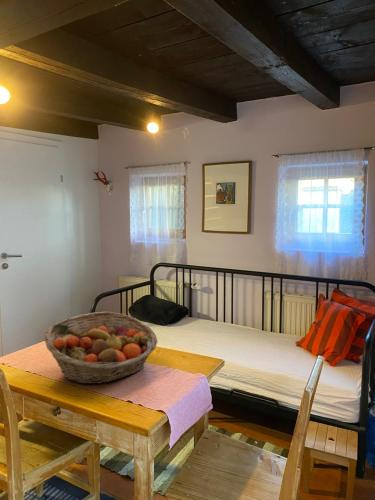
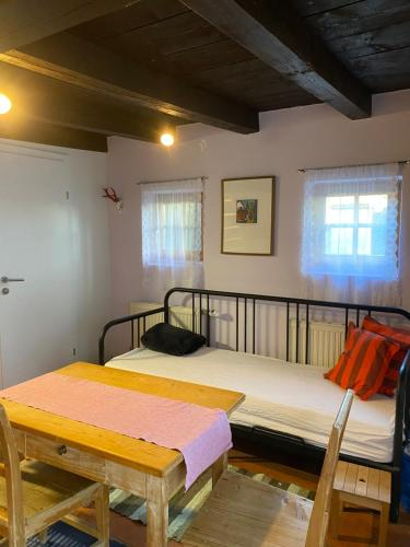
- fruit basket [43,311,159,385]
